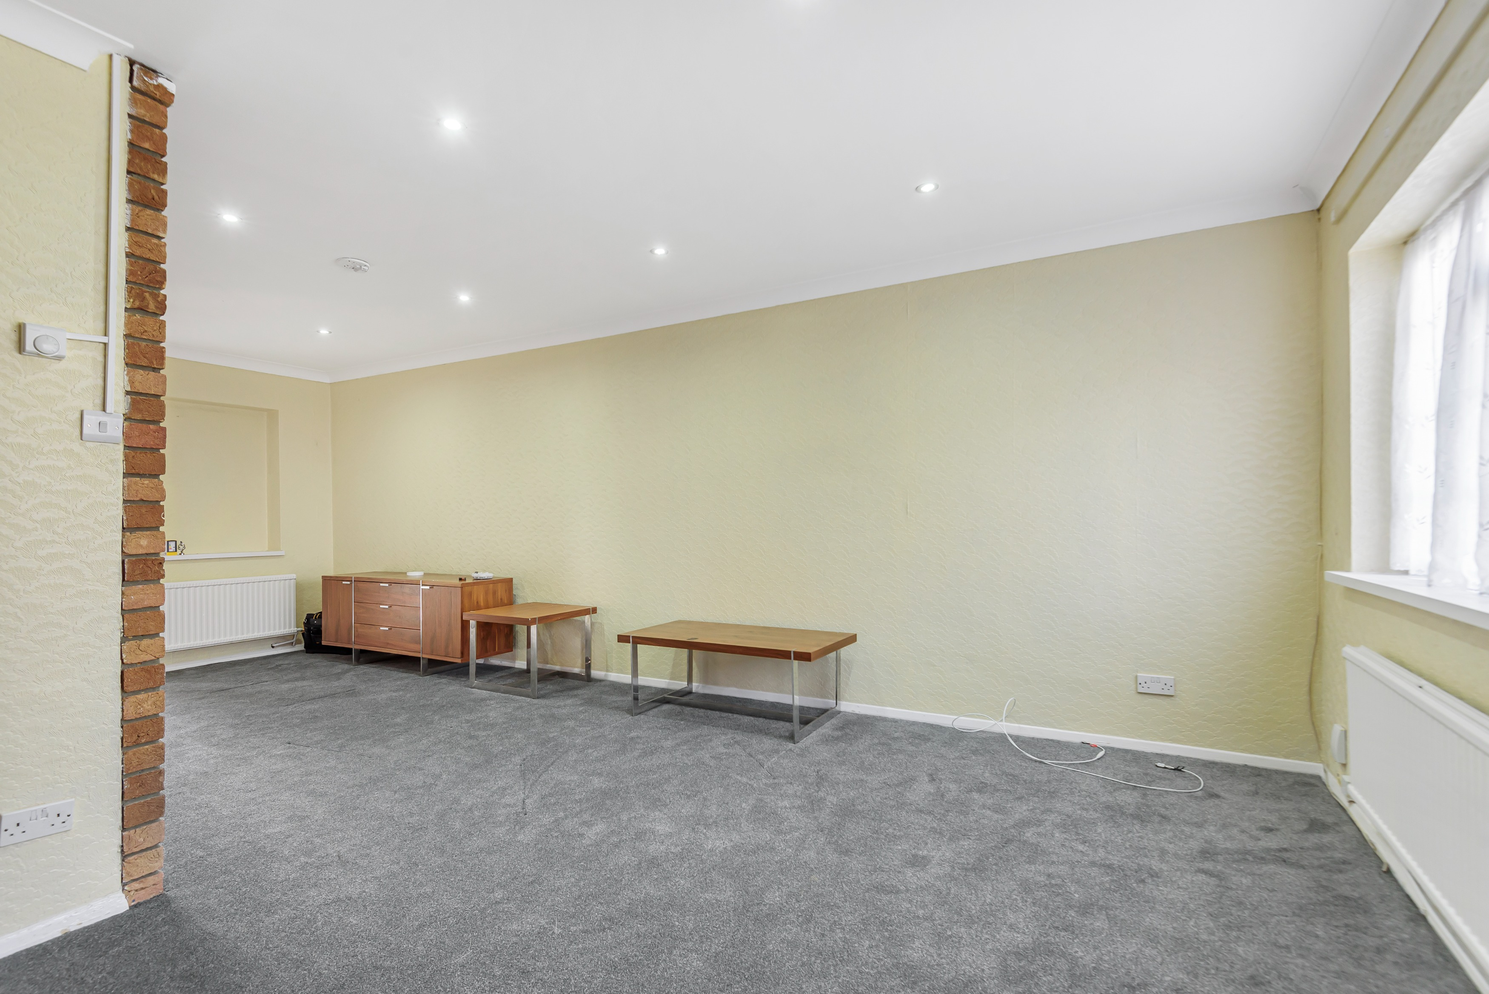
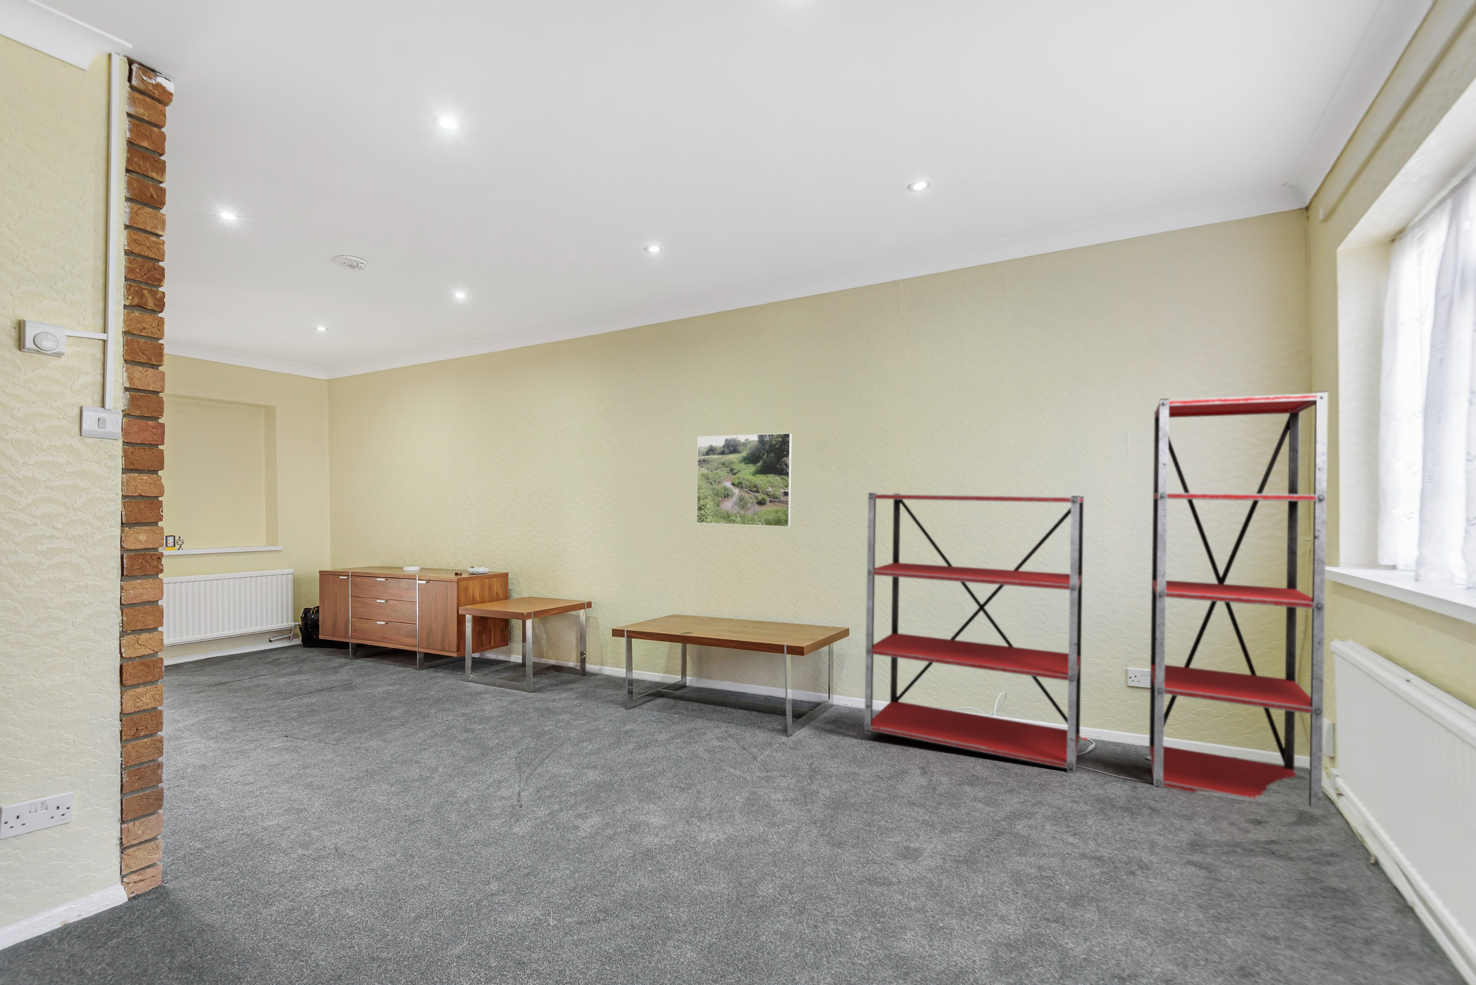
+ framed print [696,432,792,528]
+ shelving unit [864,390,1329,810]
